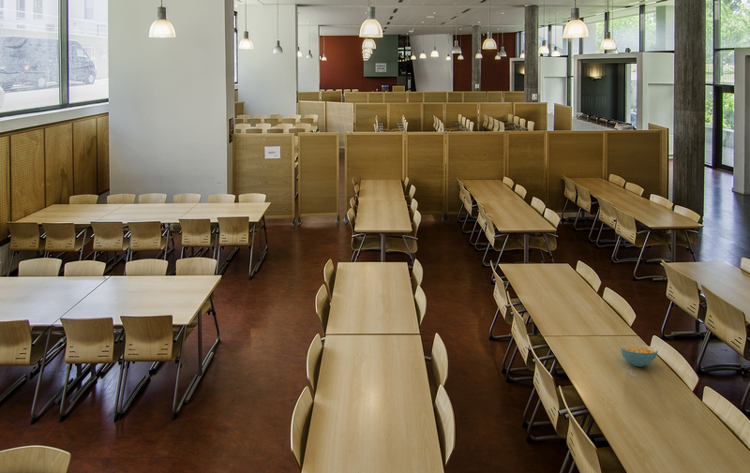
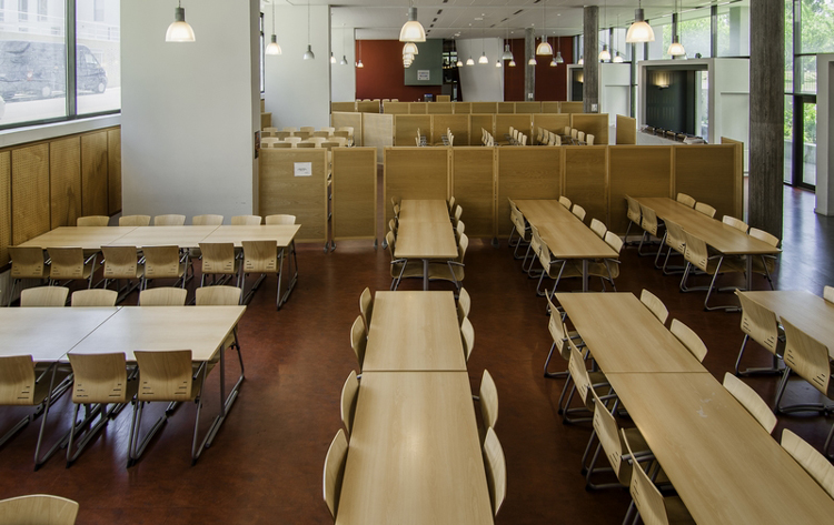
- cereal bowl [620,344,659,368]
